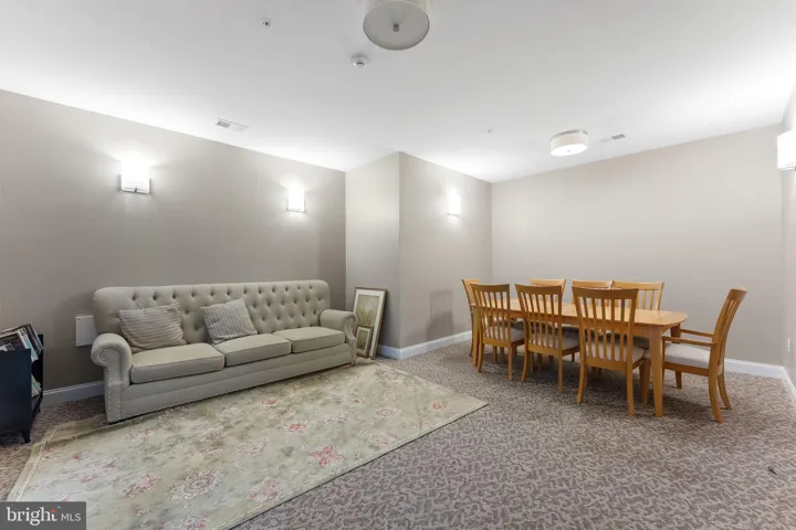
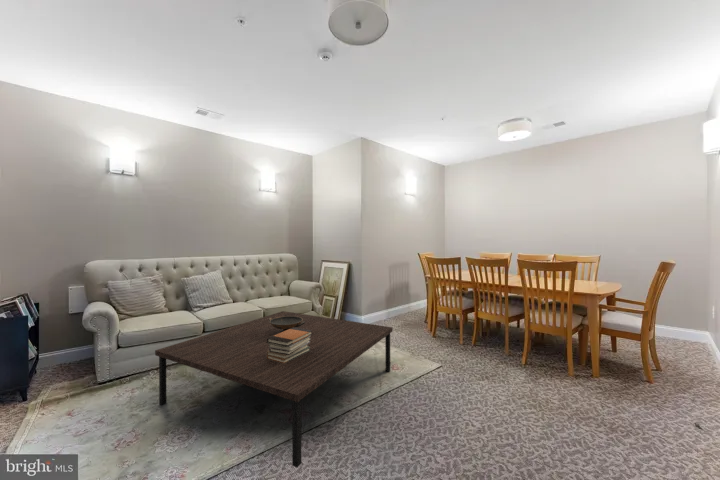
+ decorative bowl [269,316,305,333]
+ coffee table [154,310,394,468]
+ book stack [267,327,312,363]
